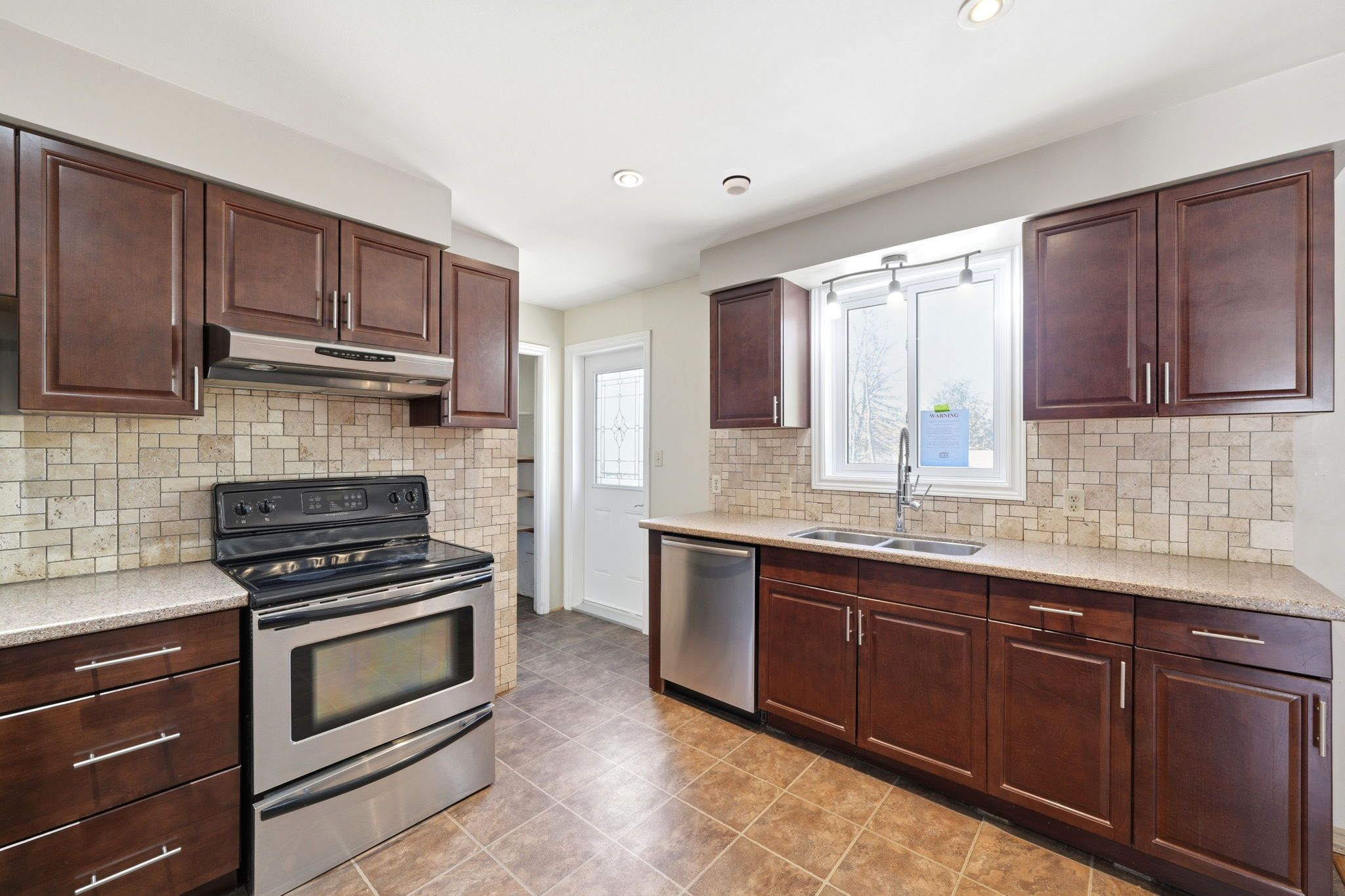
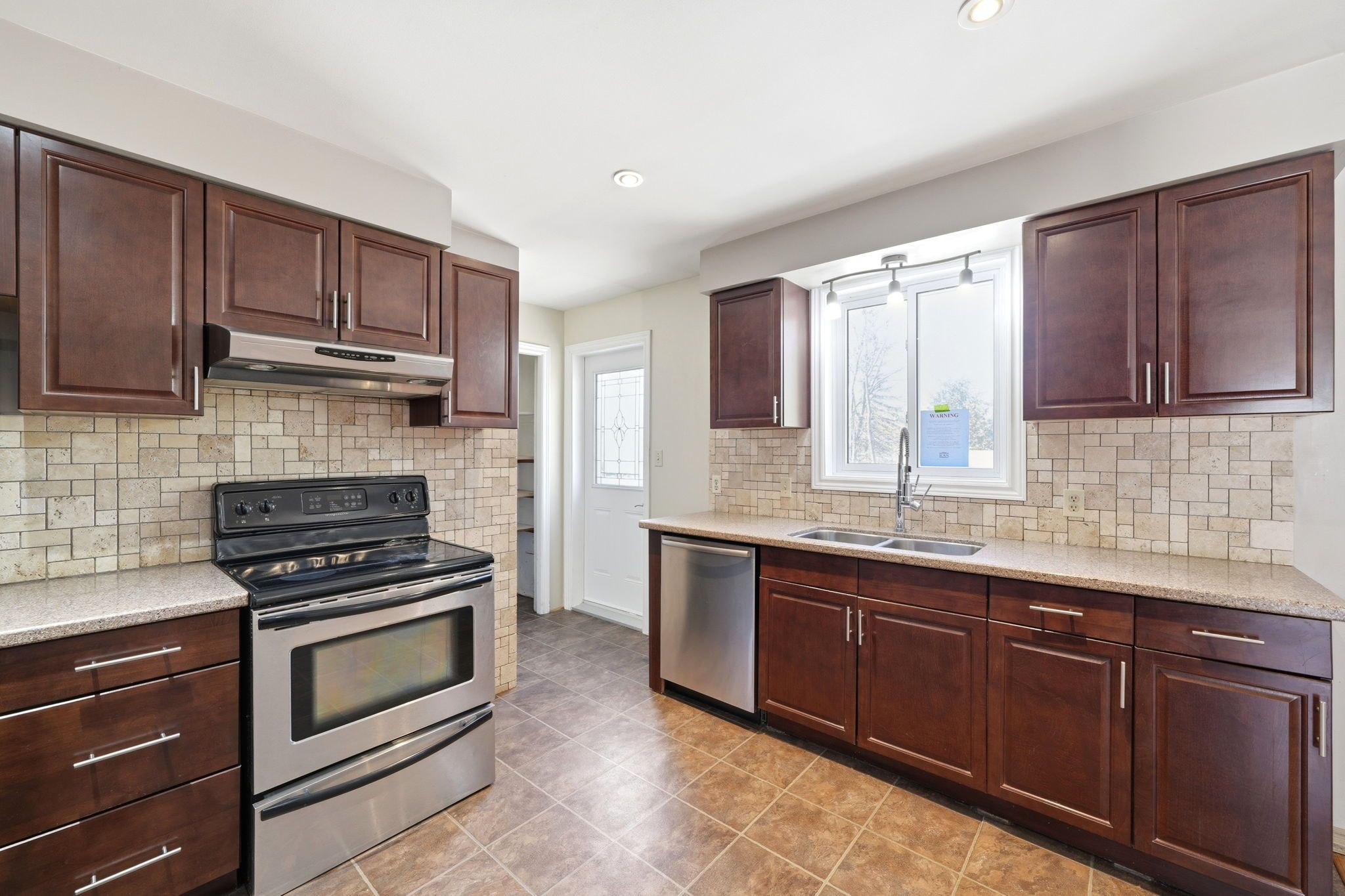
- smoke detector [722,167,751,196]
